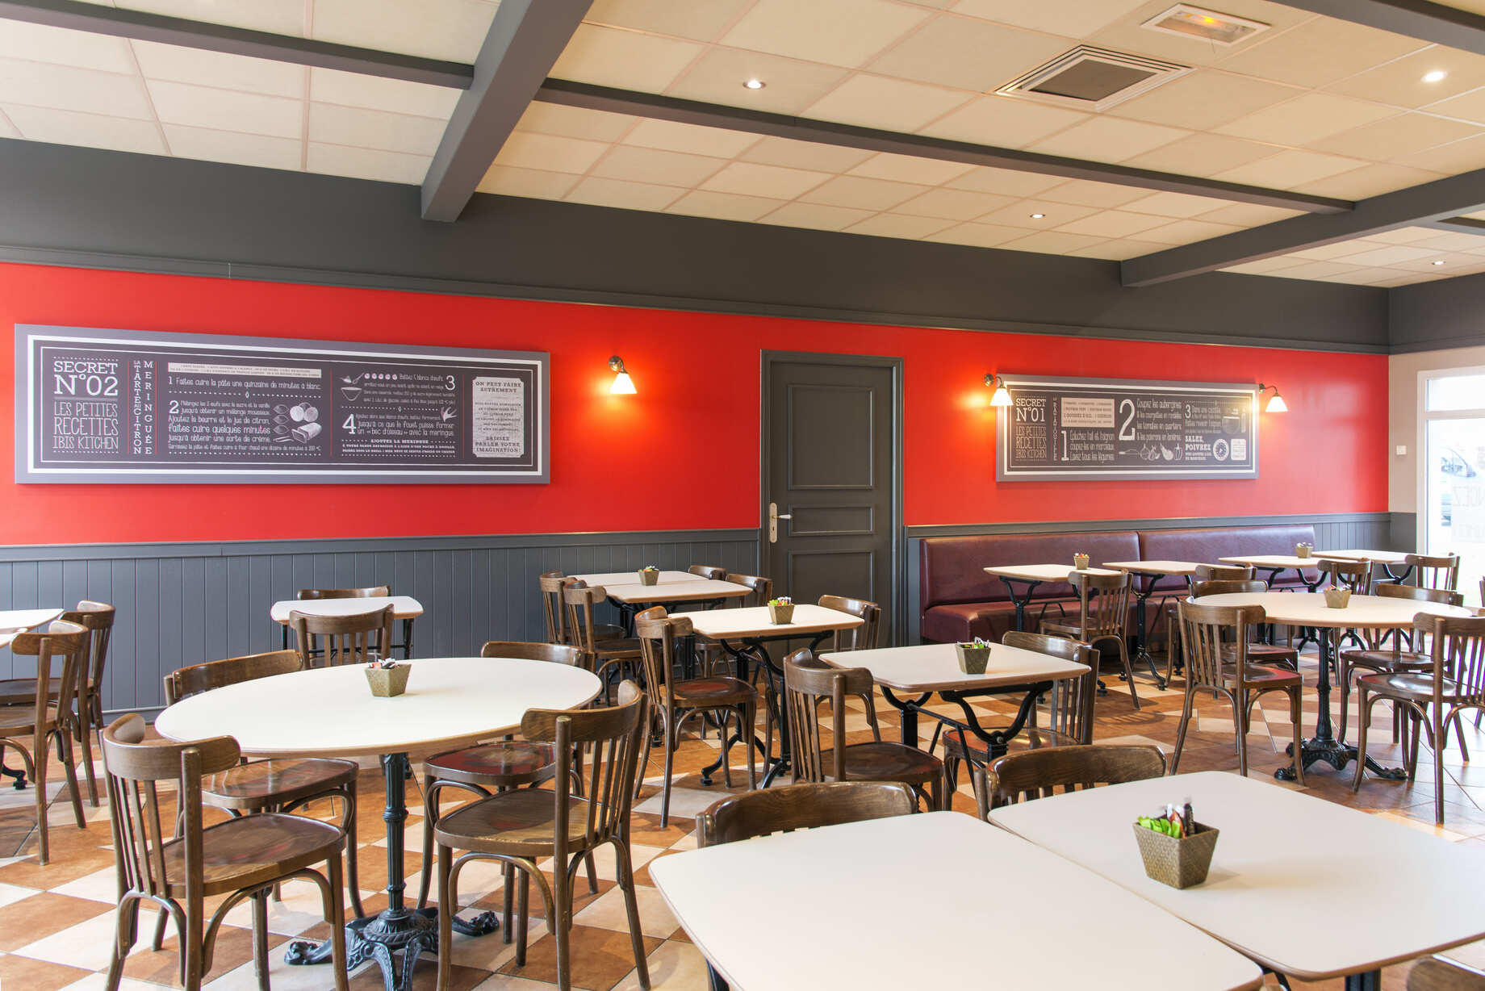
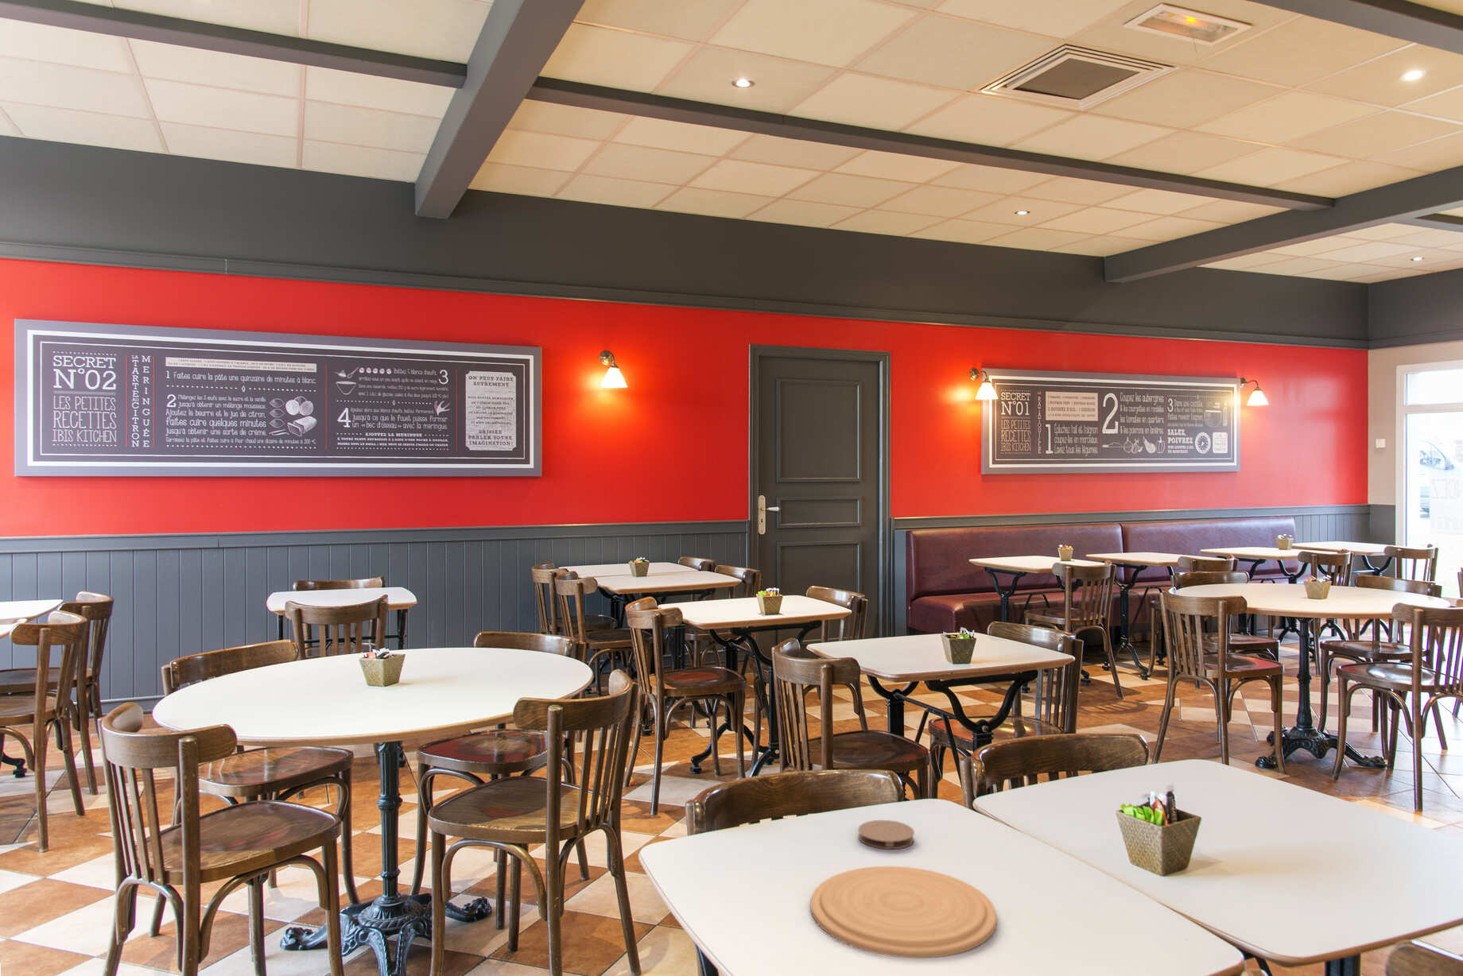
+ plate [809,866,998,959]
+ coaster [857,819,915,851]
